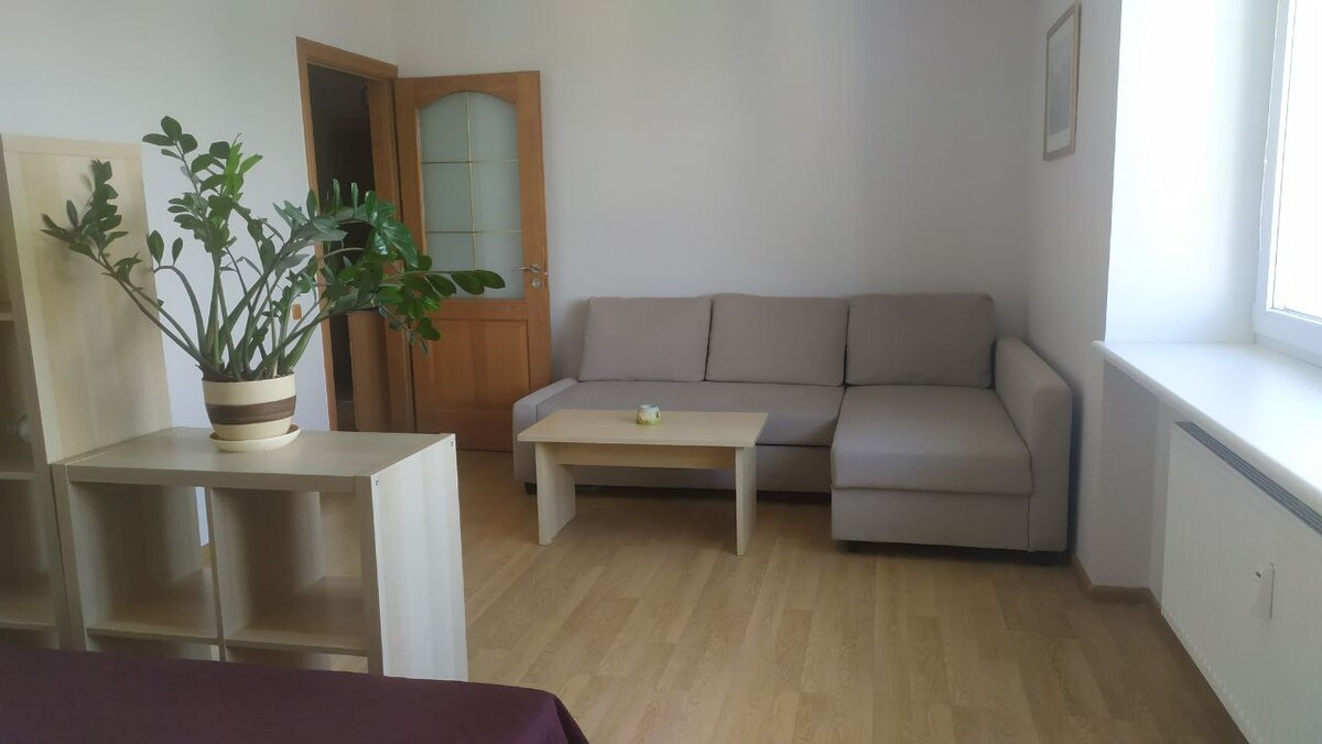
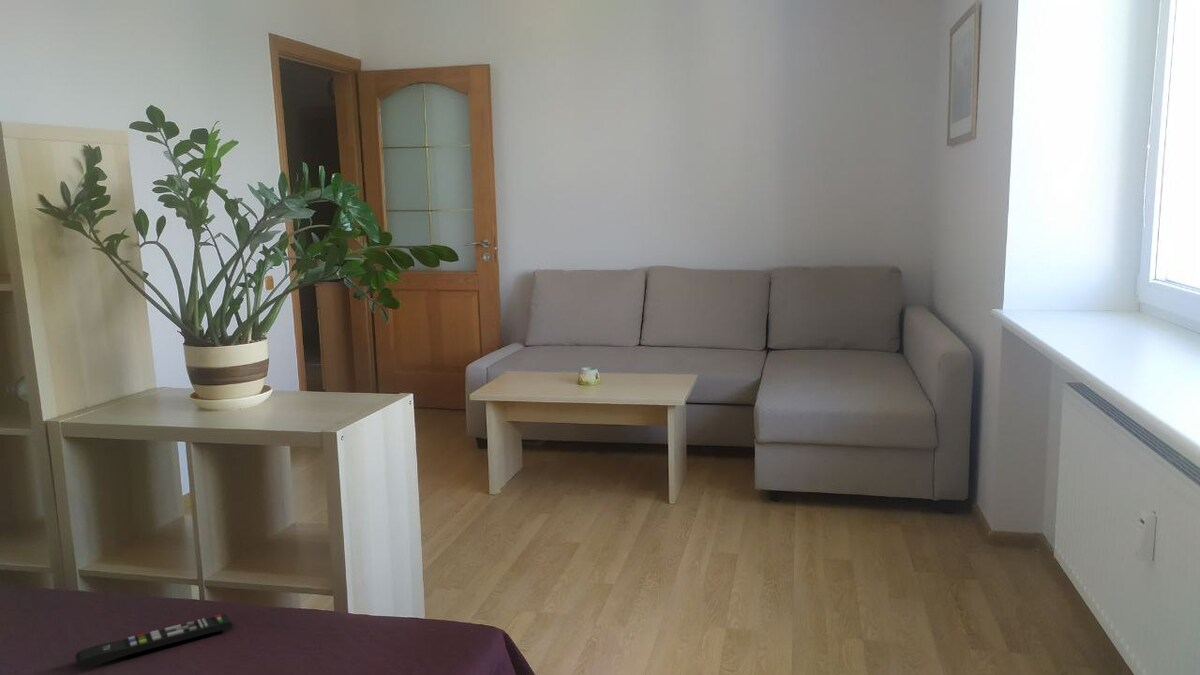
+ remote control [74,613,234,671]
